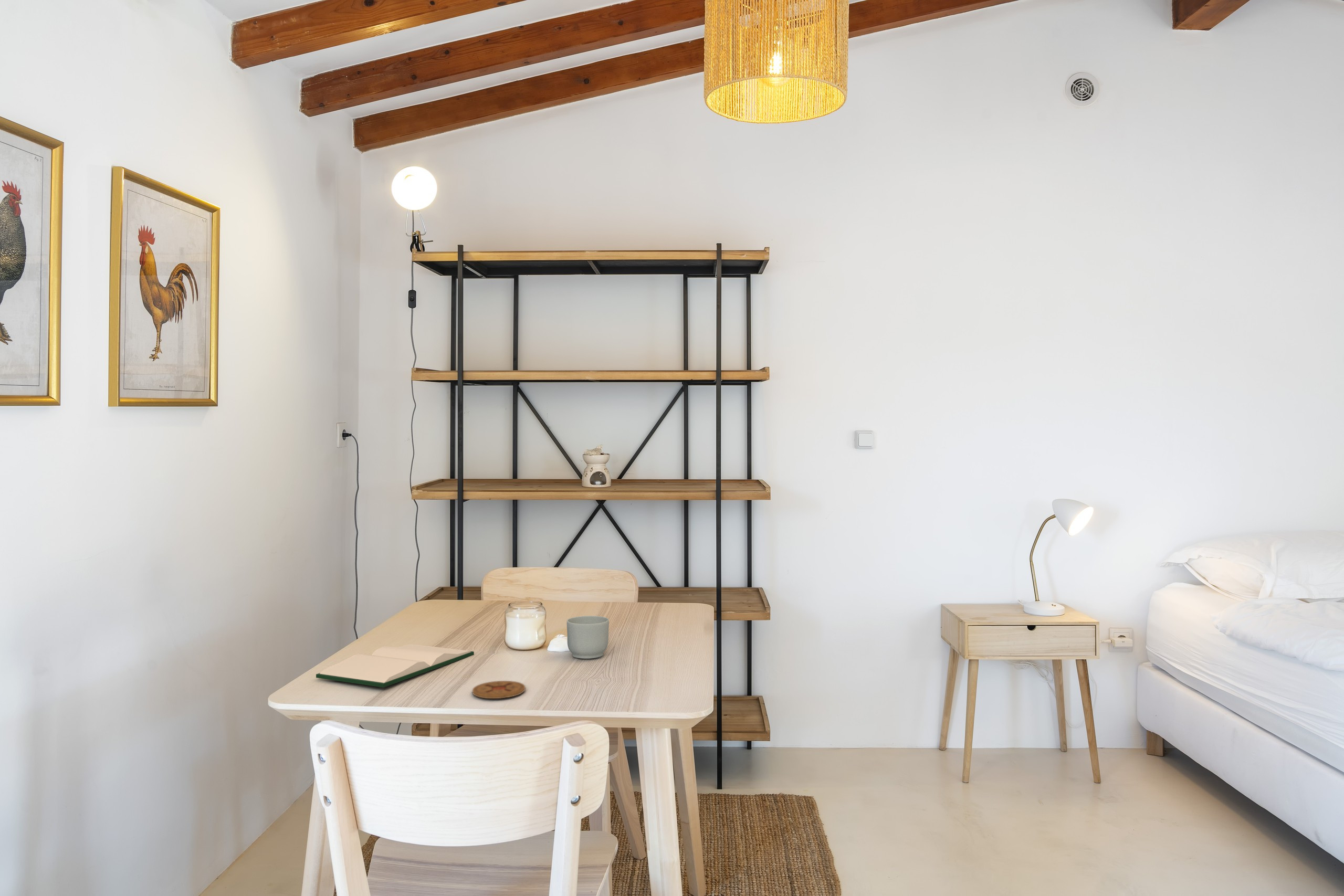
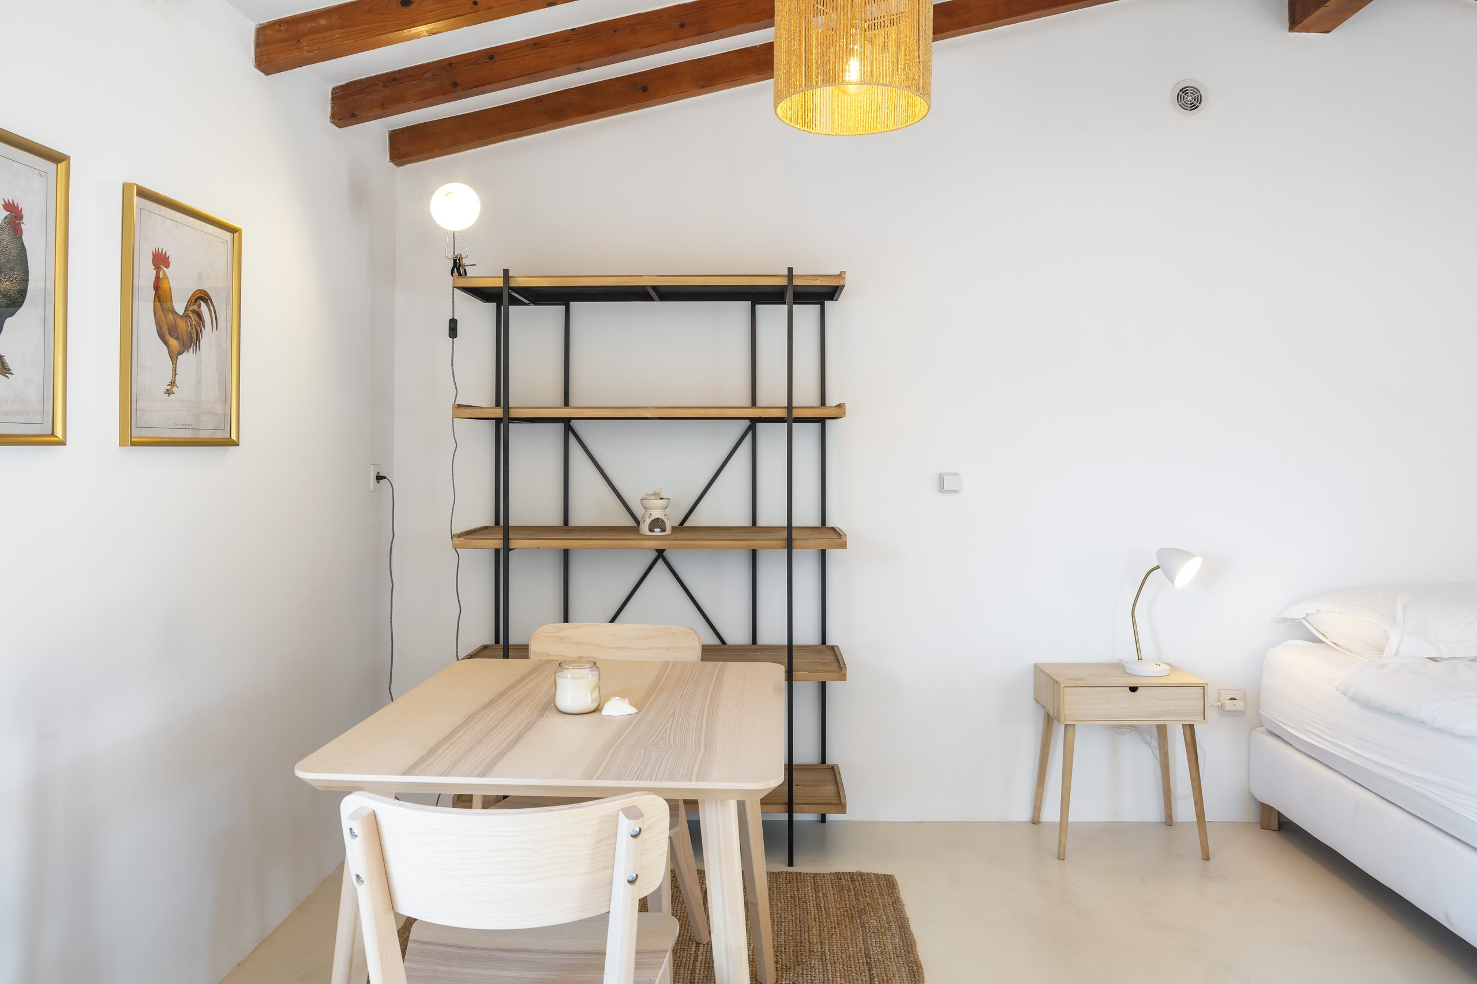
- coaster [472,680,526,699]
- hardback book [316,644,475,688]
- mug [566,615,610,659]
